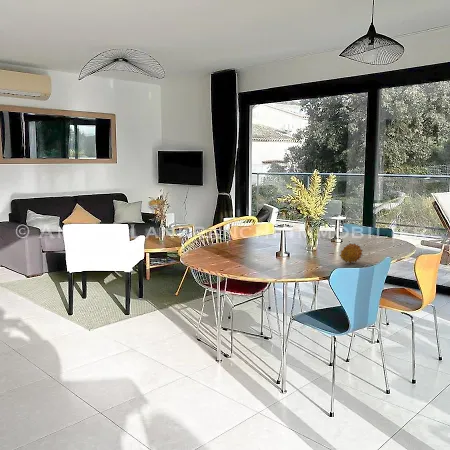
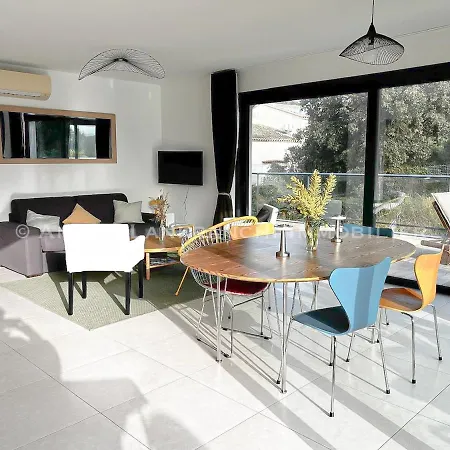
- fruit [338,242,364,264]
